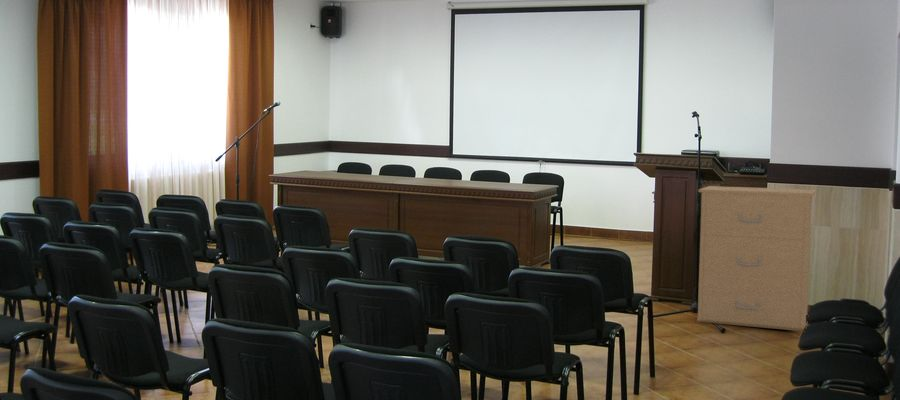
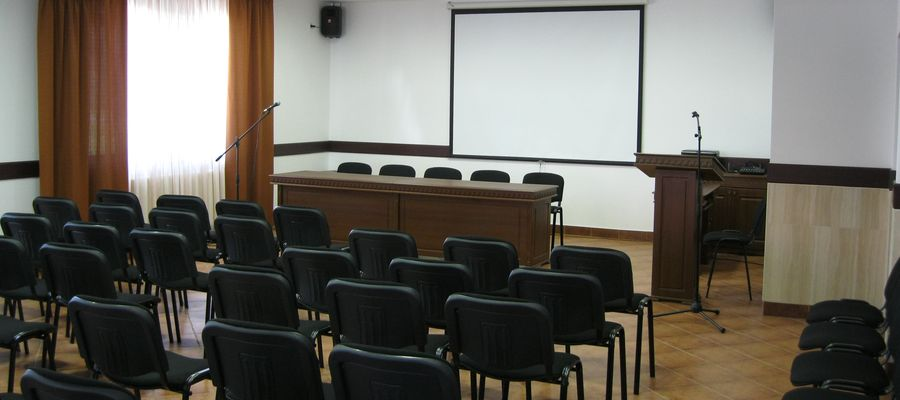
- filing cabinet [696,185,817,332]
